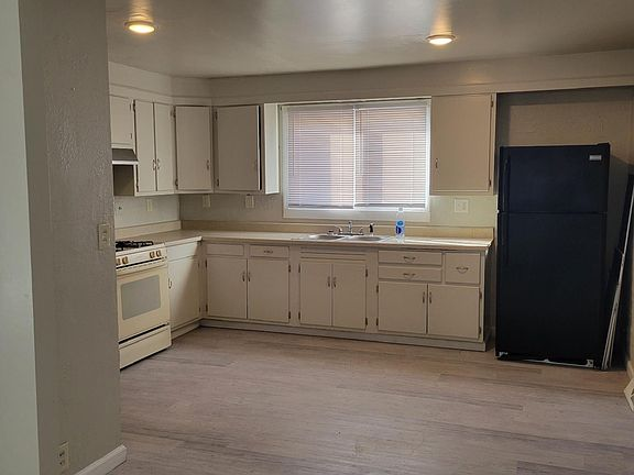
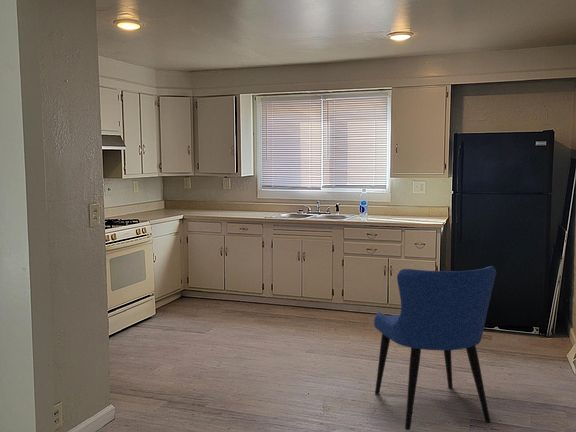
+ dining chair [373,265,497,431]
